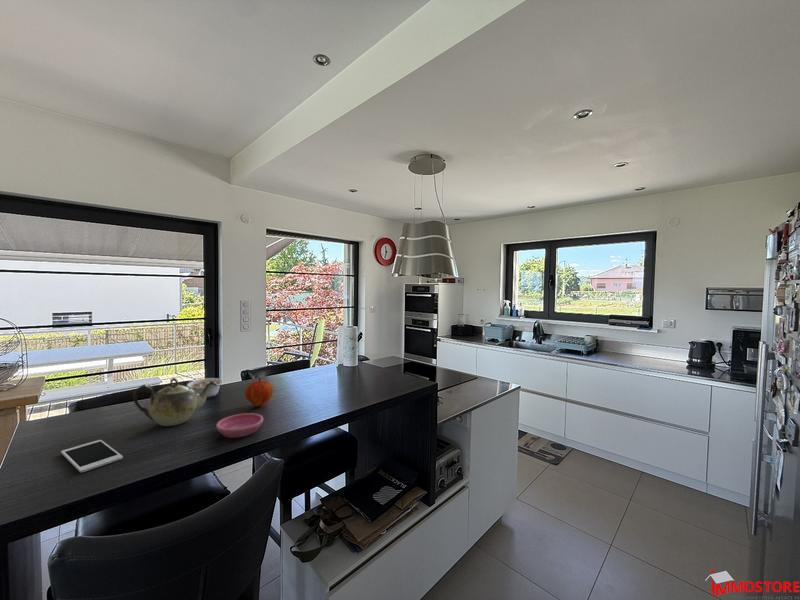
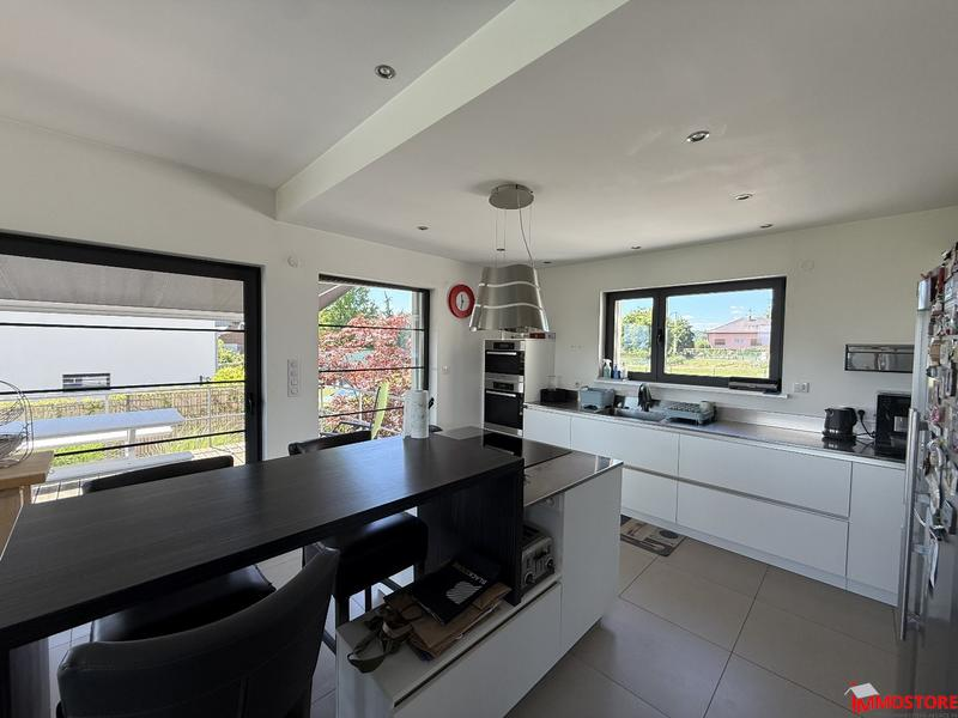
- teapot [132,377,217,427]
- legume [186,377,224,399]
- fruit [244,376,275,408]
- saucer [215,412,264,439]
- cell phone [60,439,124,474]
